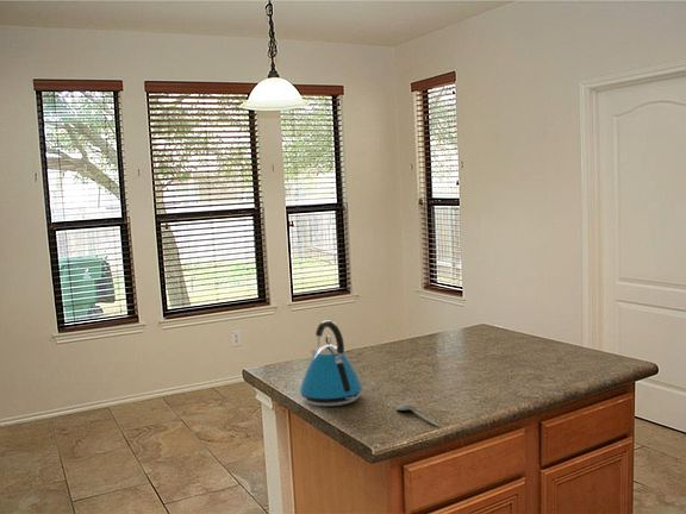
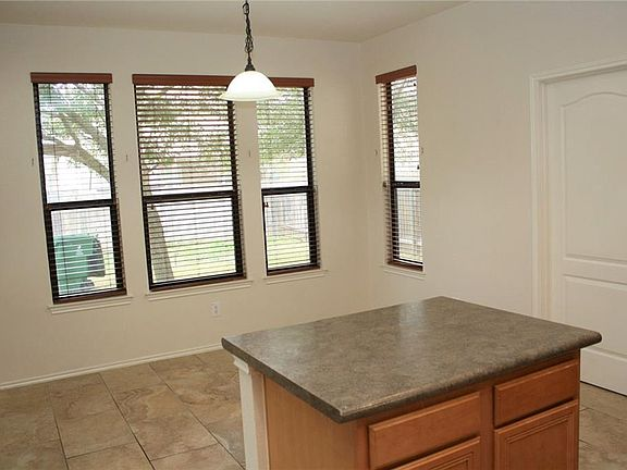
- kettle [299,319,363,408]
- spoon [395,402,441,427]
